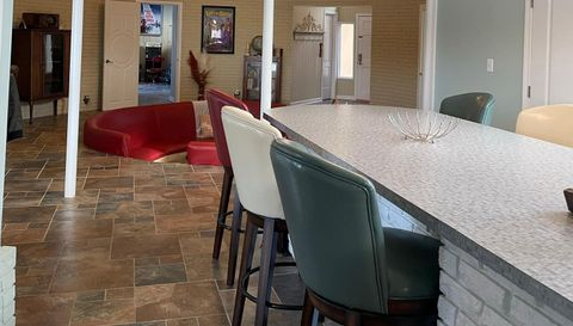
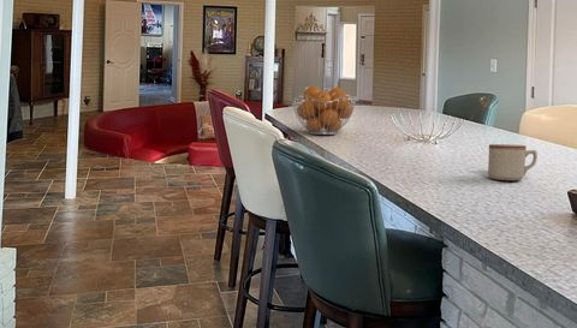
+ fruit basket [291,84,357,136]
+ mug [487,143,539,181]
